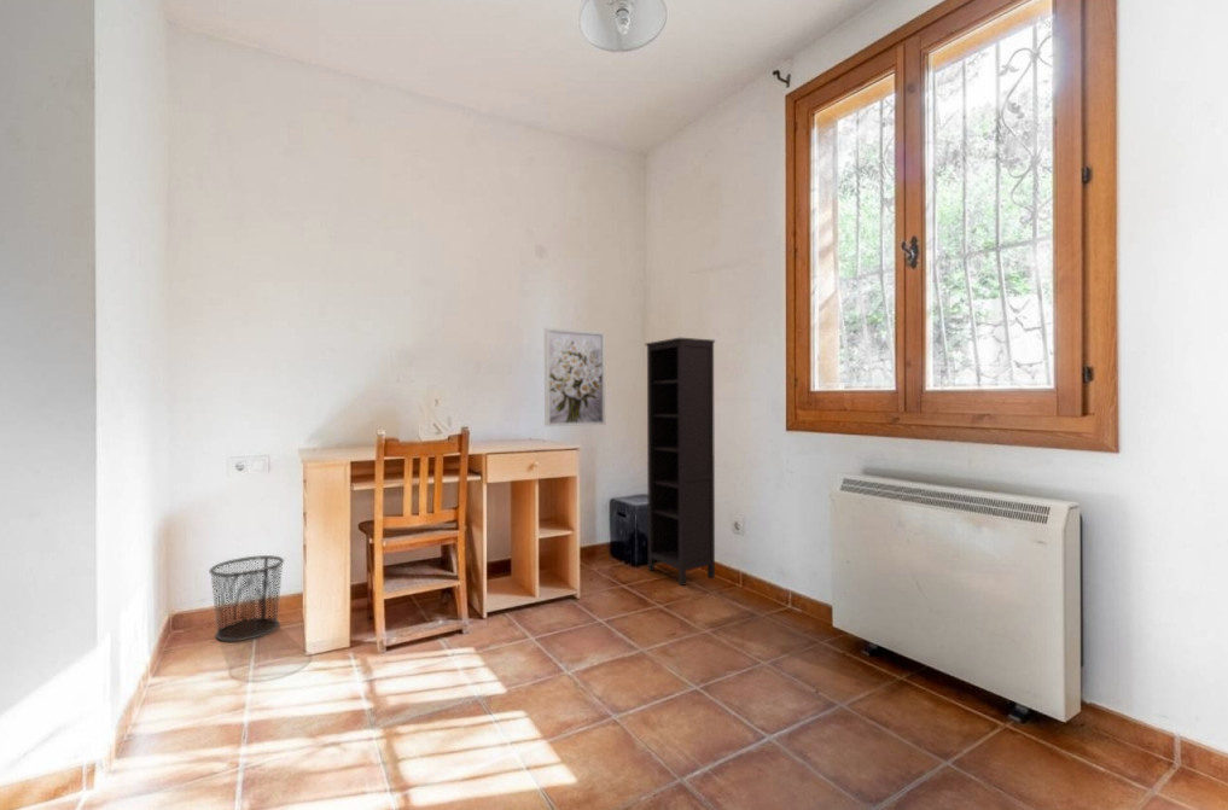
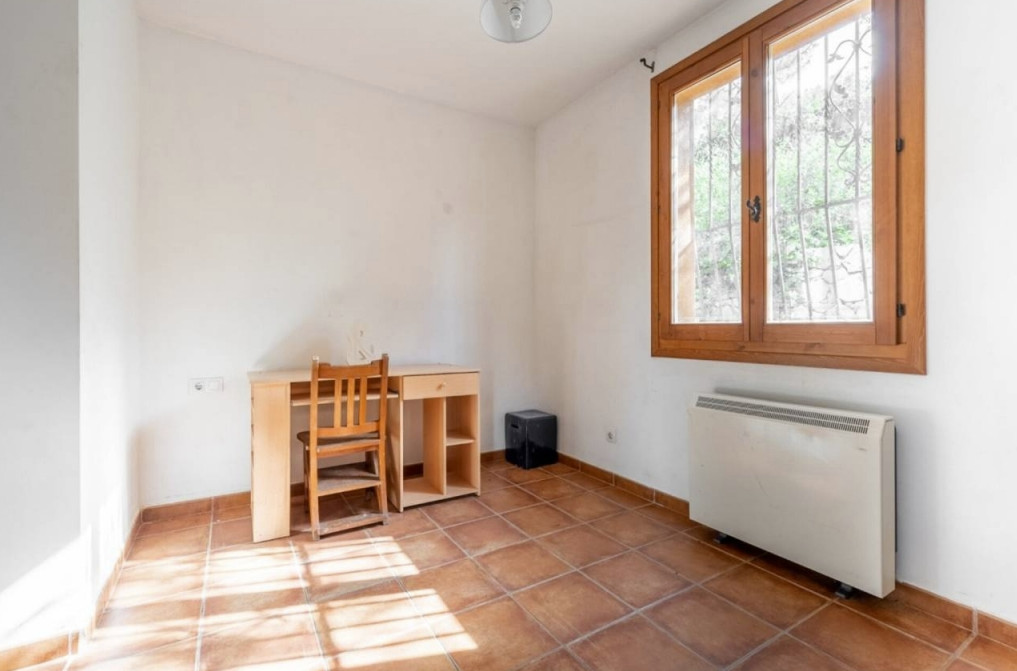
- wall art [543,326,606,427]
- waste bin [208,554,285,642]
- bookcase [645,337,716,587]
